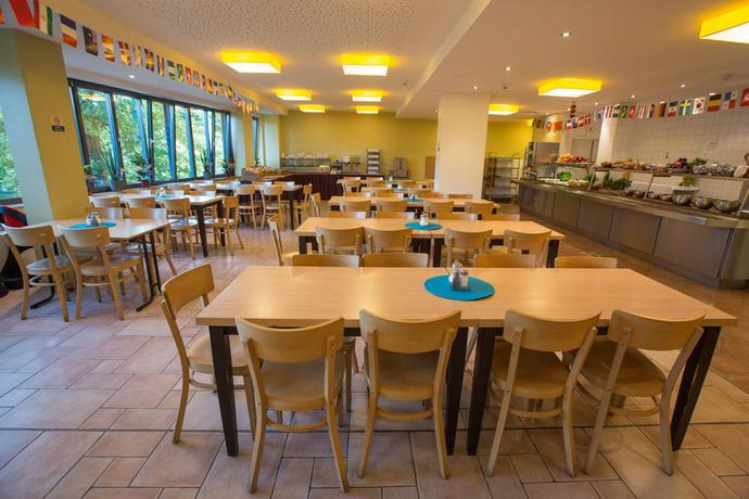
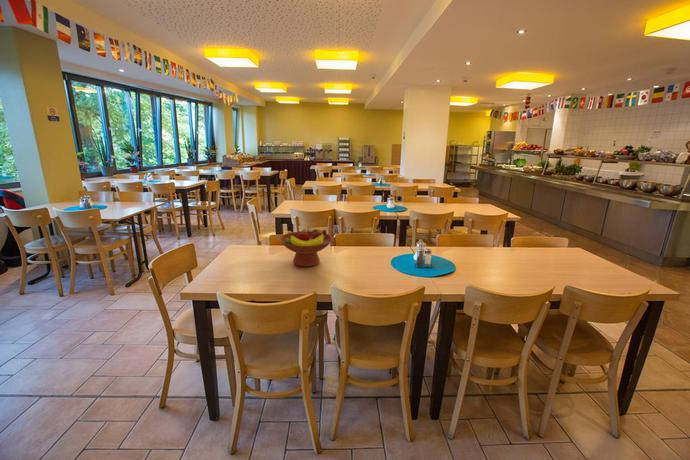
+ fruit bowl [278,228,334,268]
